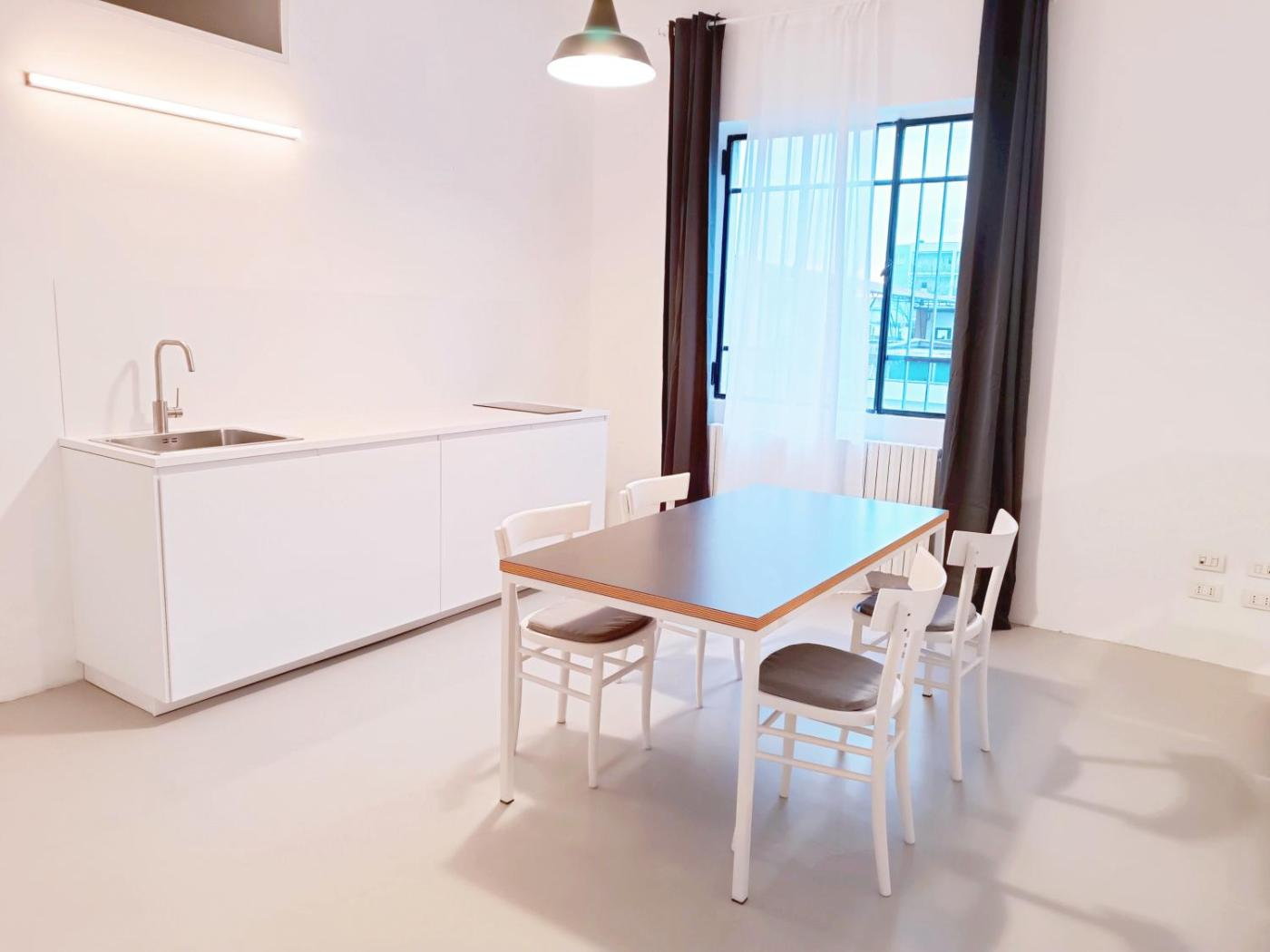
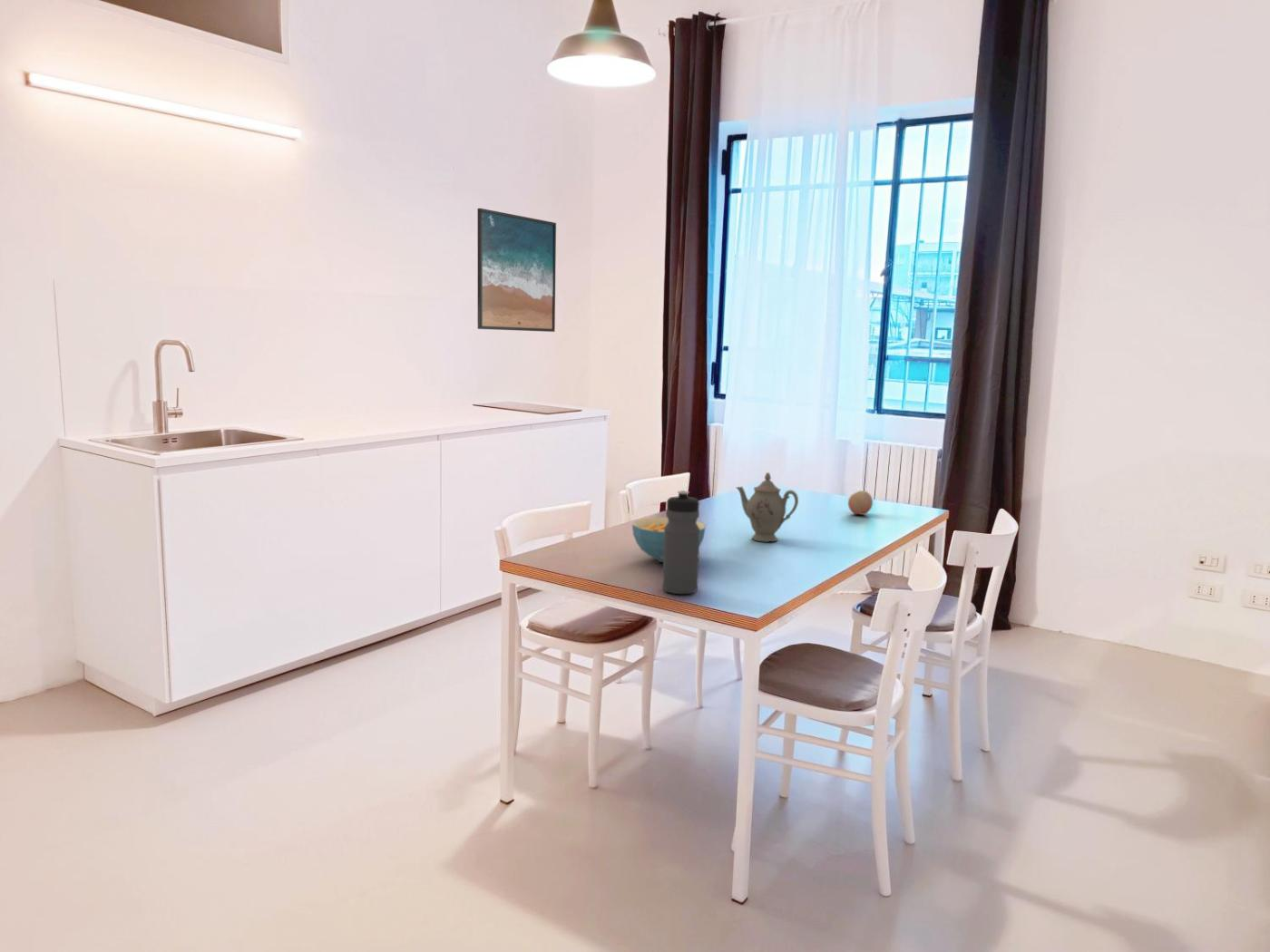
+ cereal bowl [631,517,707,563]
+ water bottle [661,490,700,595]
+ fruit [847,490,874,516]
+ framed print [476,208,557,333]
+ chinaware [736,471,799,543]
